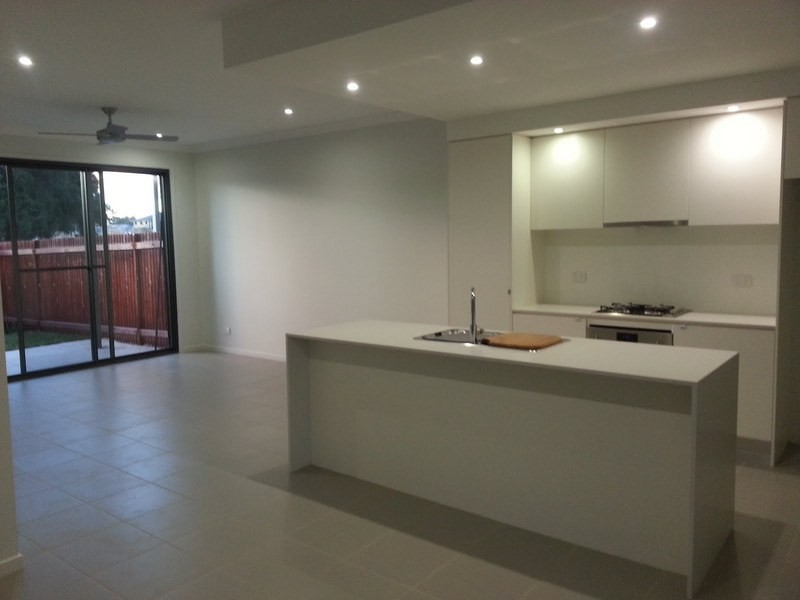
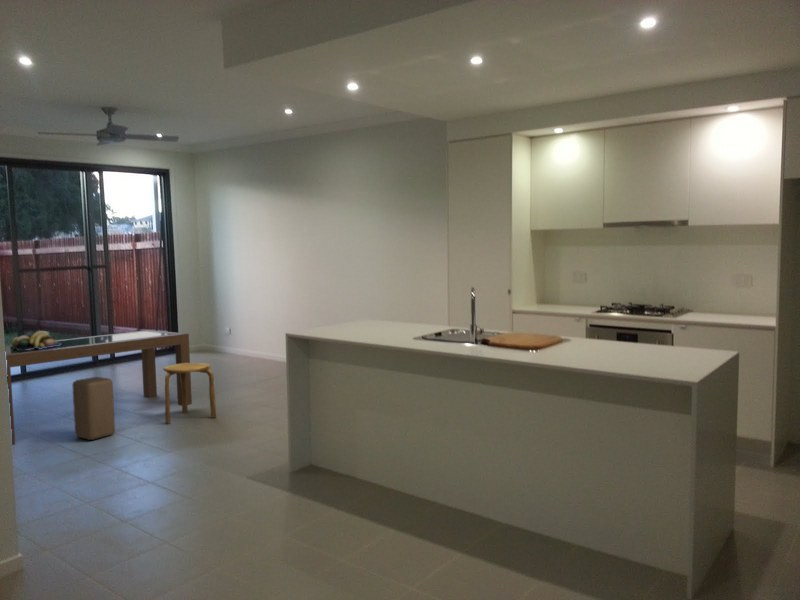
+ stool [71,376,116,441]
+ stool [162,362,217,424]
+ dining table [5,329,193,446]
+ fruit bowl [11,329,61,350]
